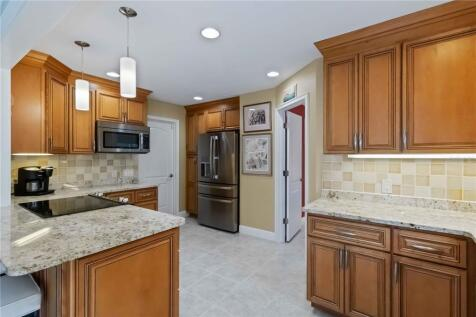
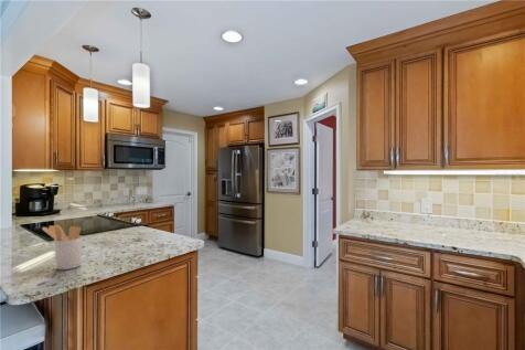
+ utensil holder [41,224,84,271]
